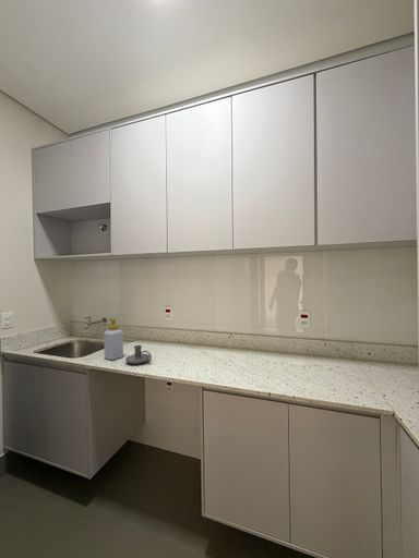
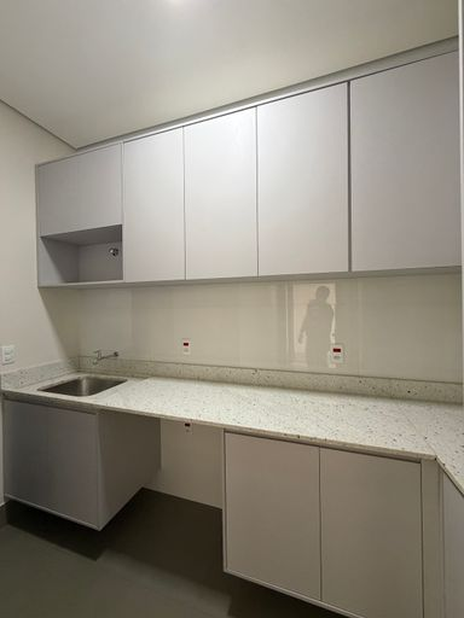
- soap bottle [103,317,124,361]
- candle holder [124,344,153,365]
